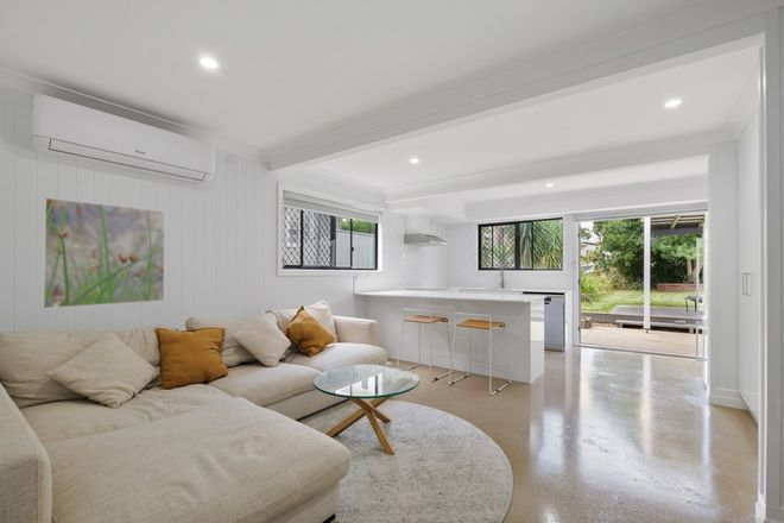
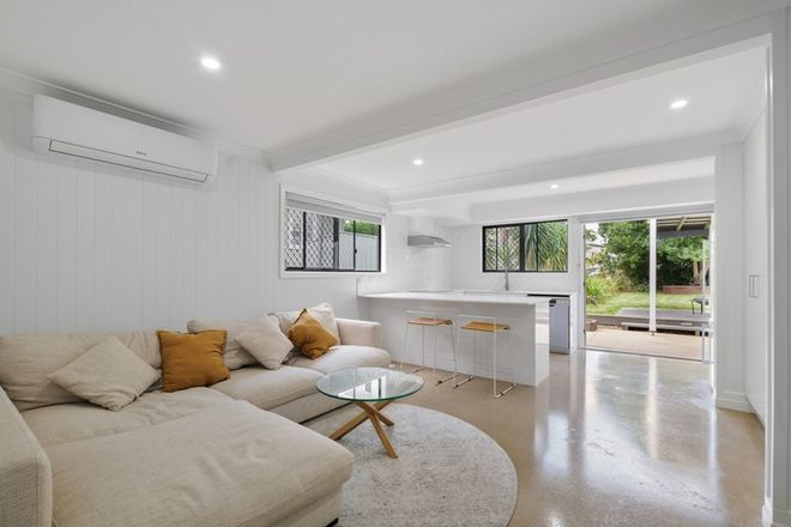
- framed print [40,196,166,310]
